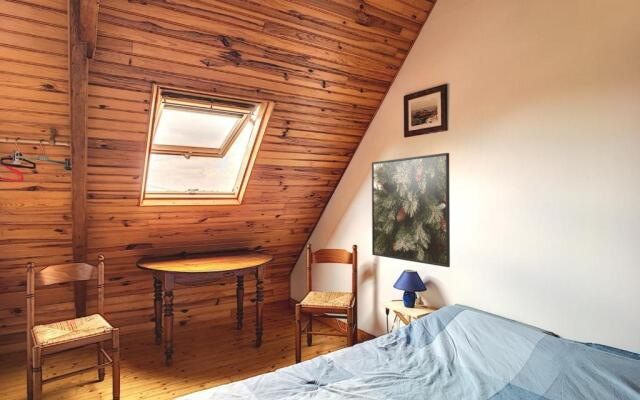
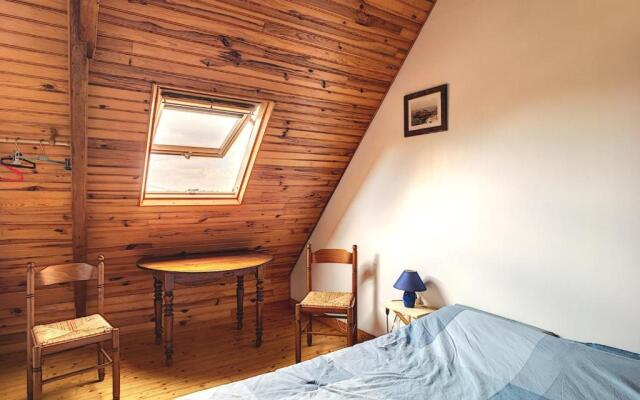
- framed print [371,152,451,268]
